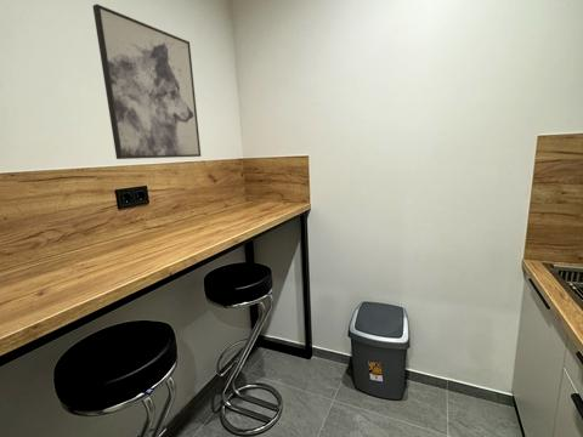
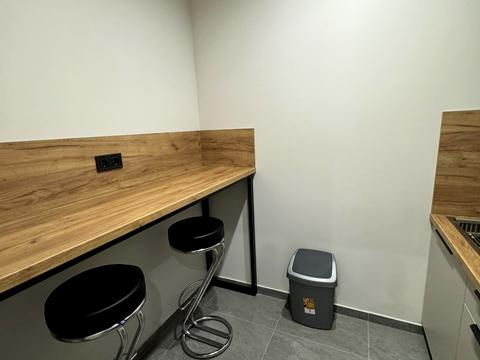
- wall art [92,2,202,160]
